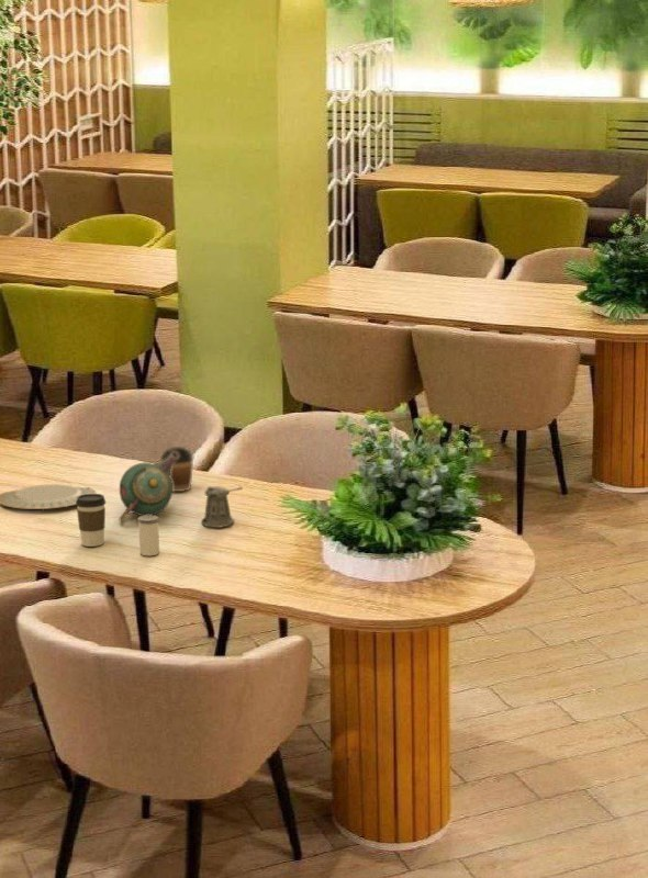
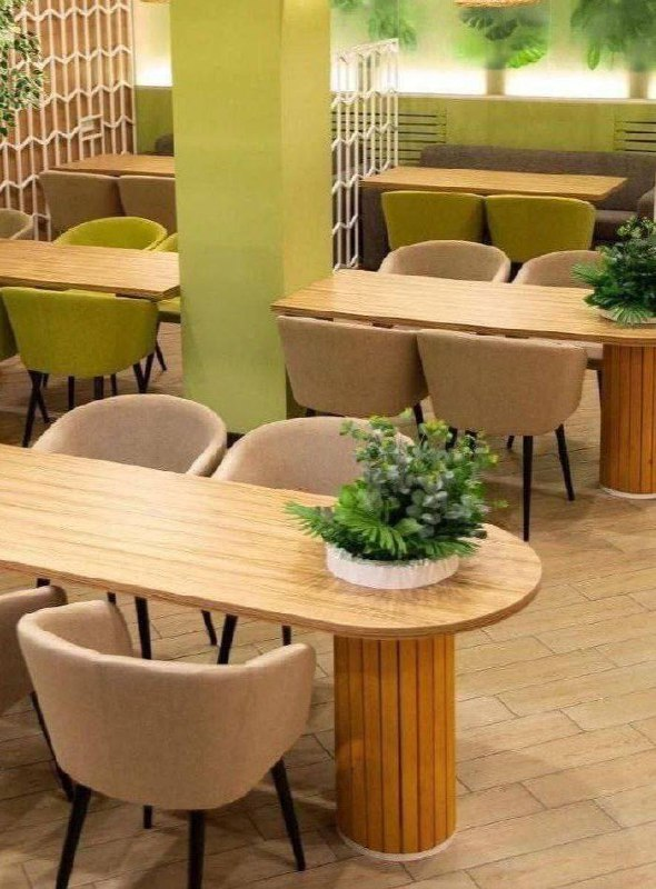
- salt shaker [136,515,160,556]
- coffee cup [159,446,194,493]
- coffee cup [75,493,107,548]
- chinaware [0,483,97,510]
- teapot [119,451,179,522]
- pepper shaker [200,485,244,529]
